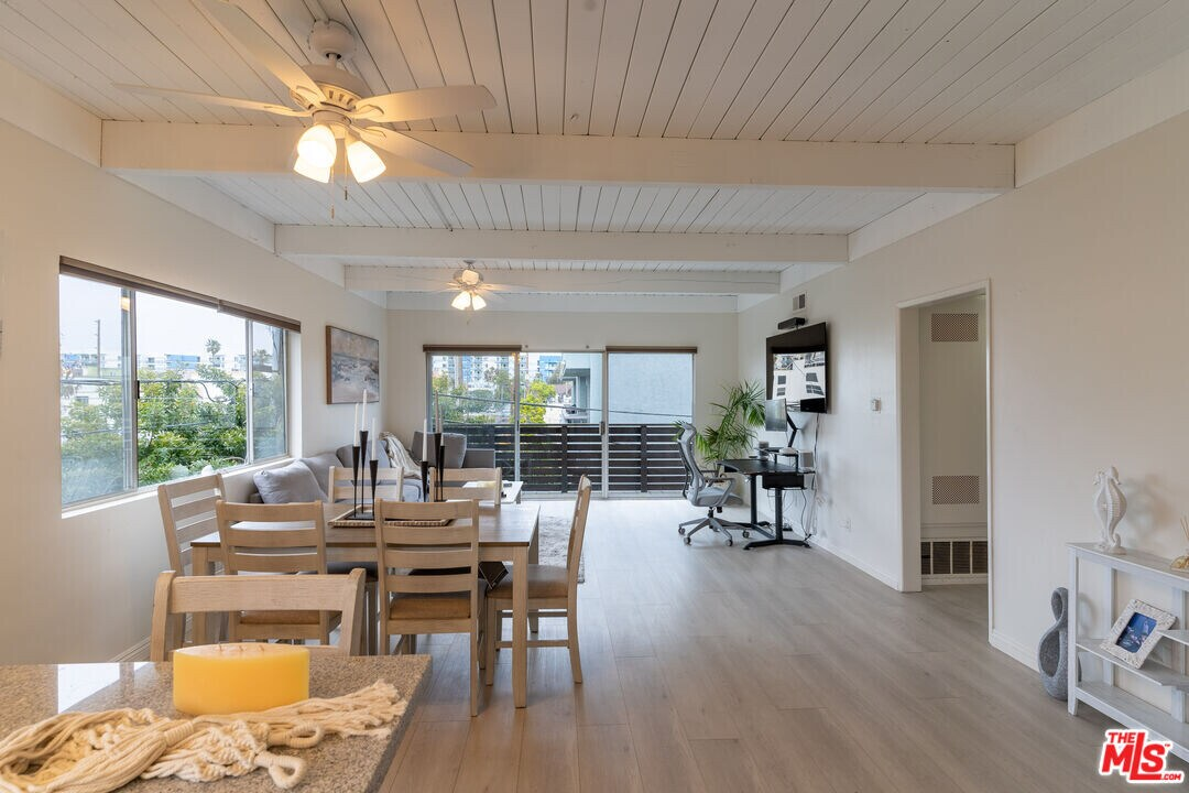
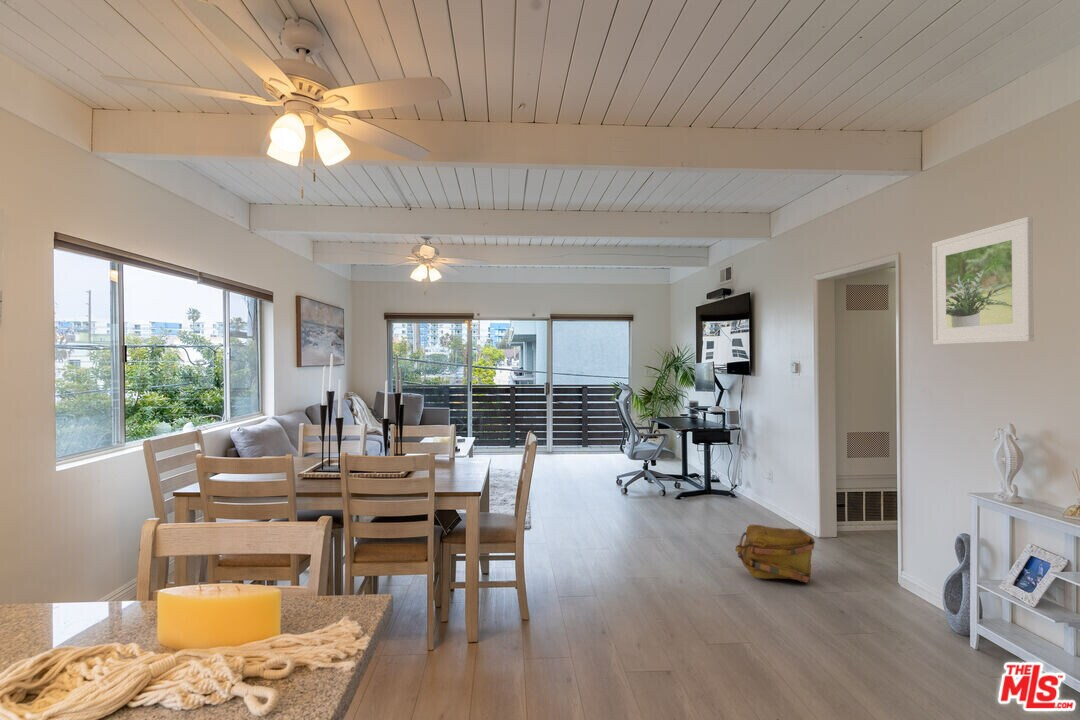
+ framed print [931,216,1035,346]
+ backpack [735,524,816,584]
